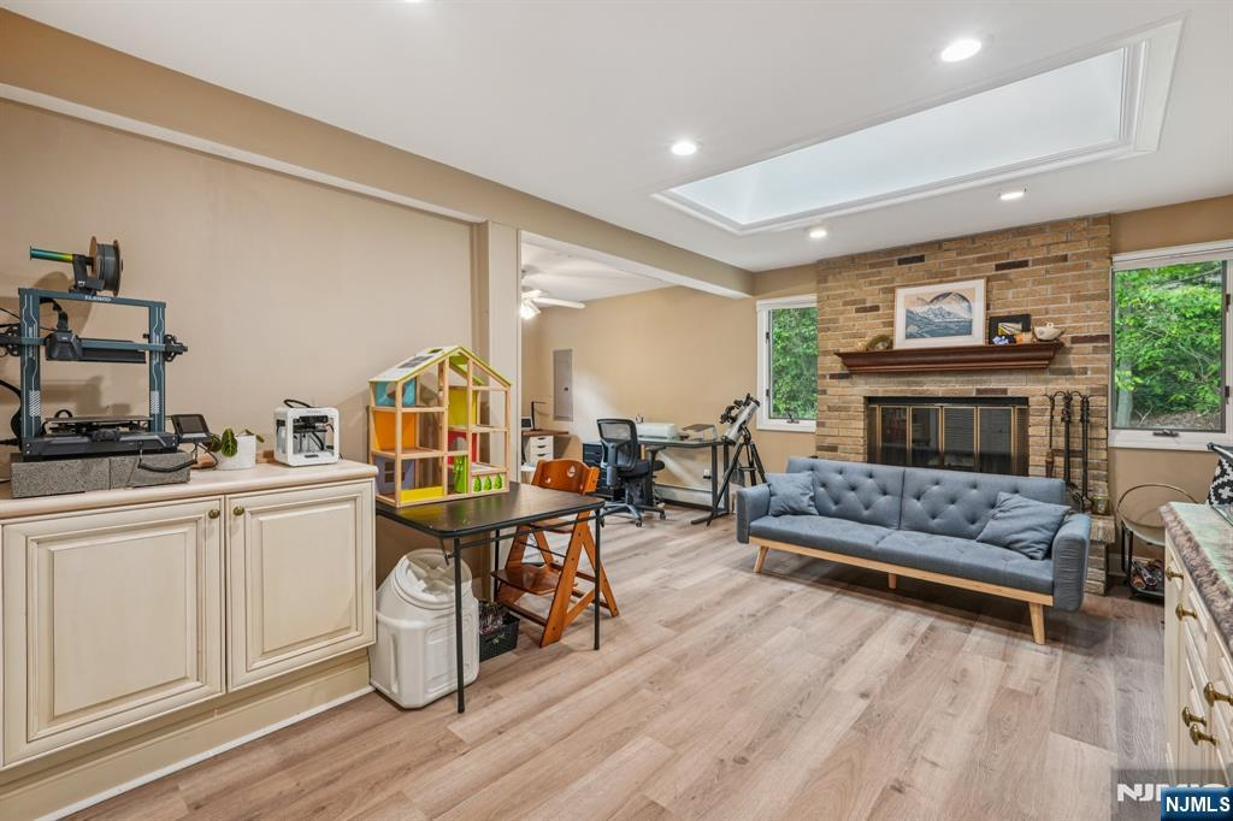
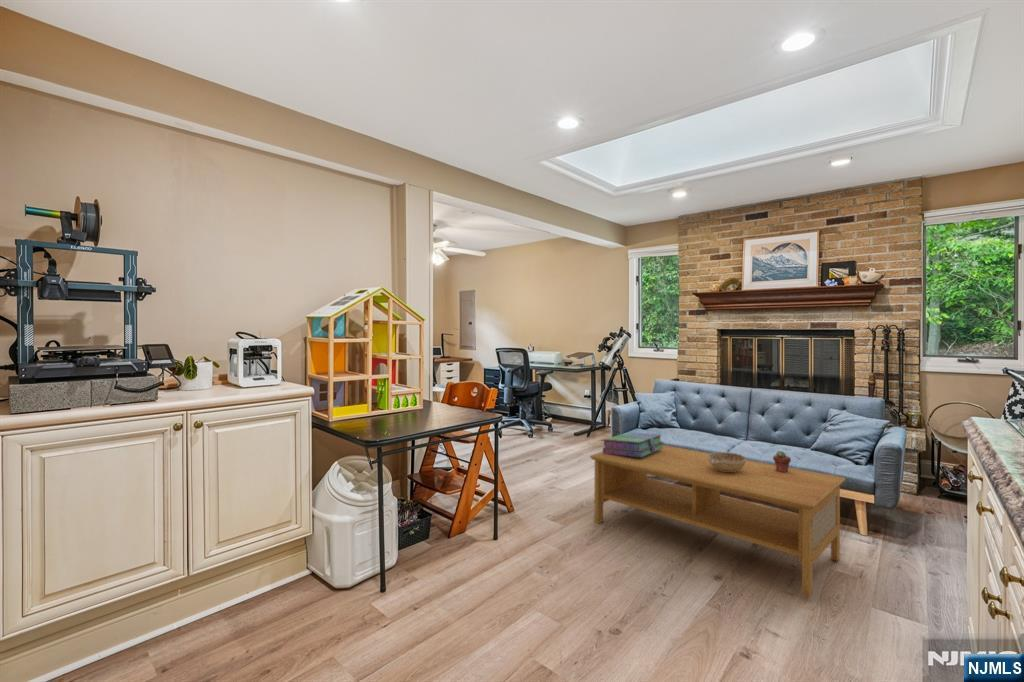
+ stack of books [602,431,664,457]
+ decorative bowl [707,451,747,472]
+ potted succulent [772,450,792,473]
+ coffee table [589,444,847,599]
